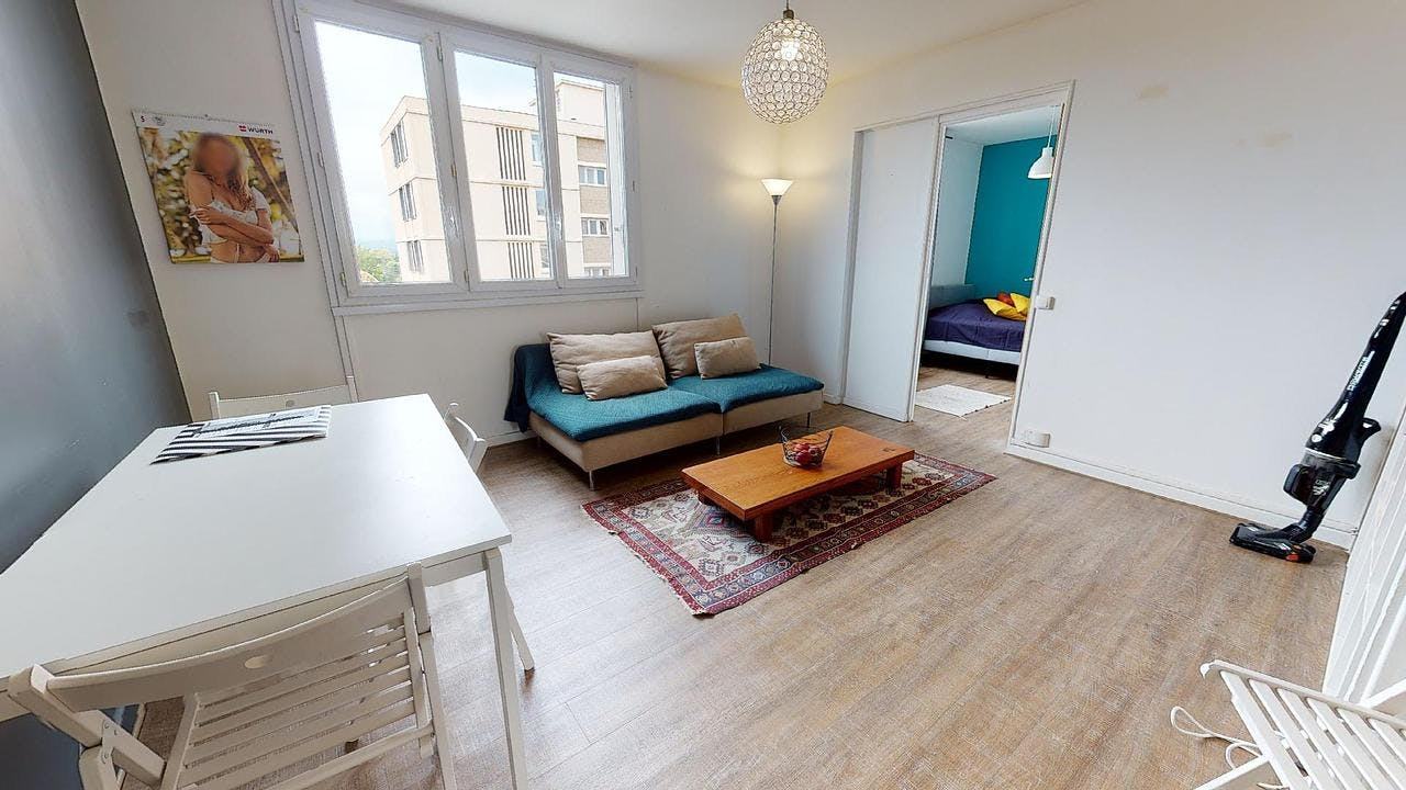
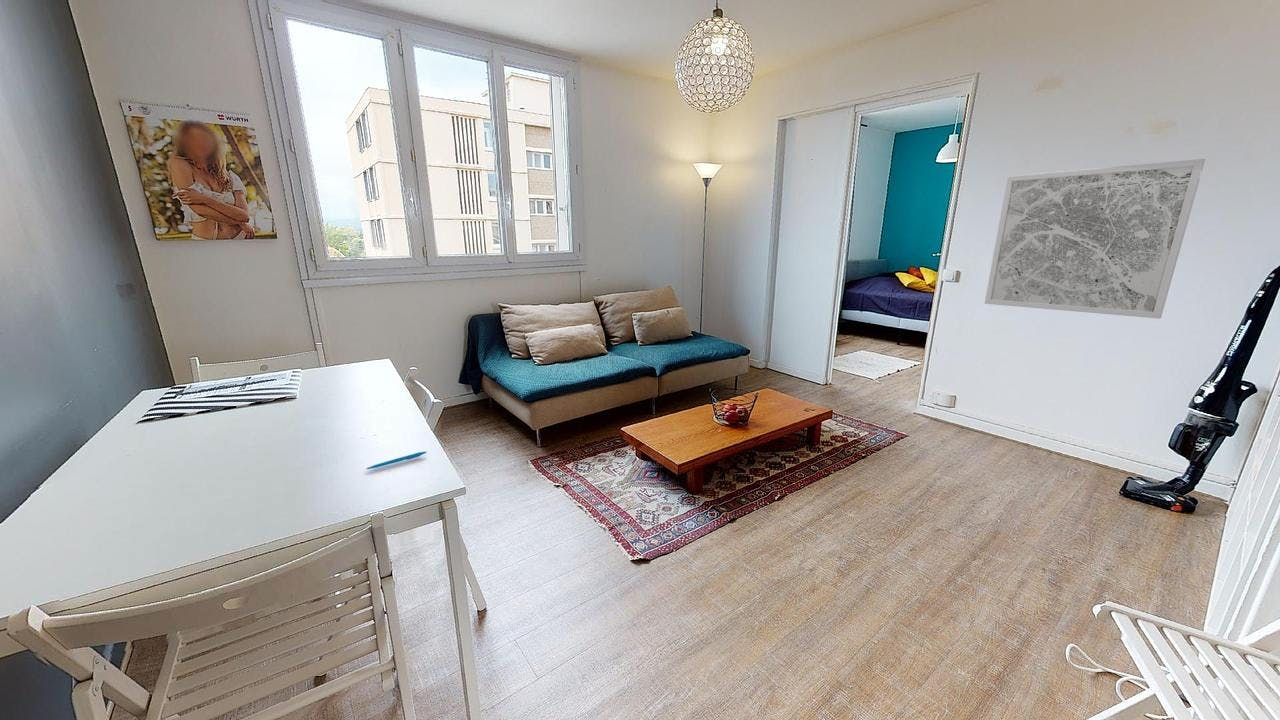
+ wall art [984,158,1206,320]
+ pen [365,451,428,470]
